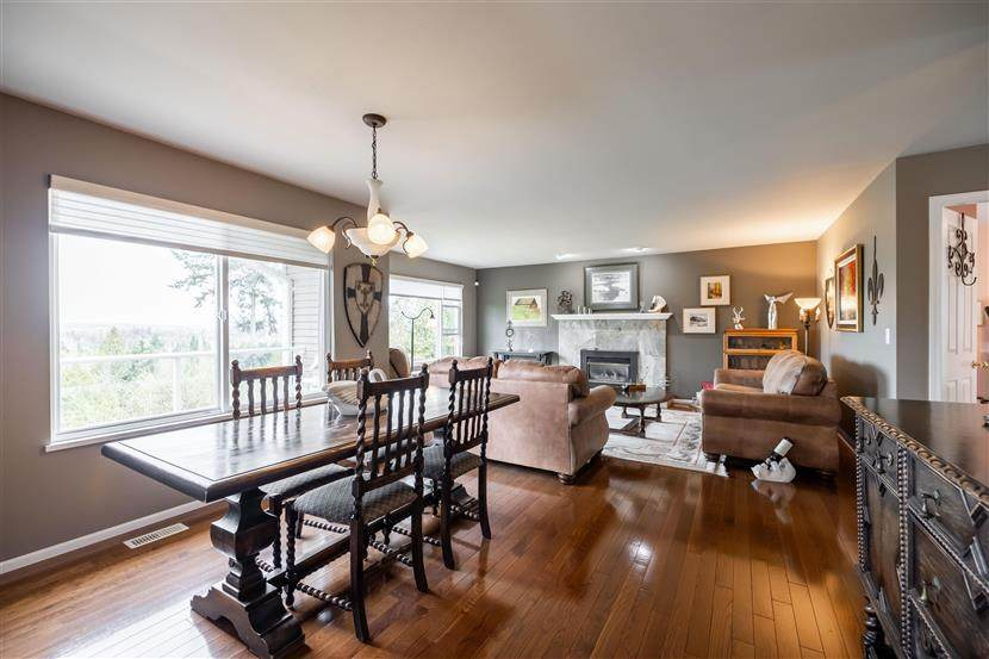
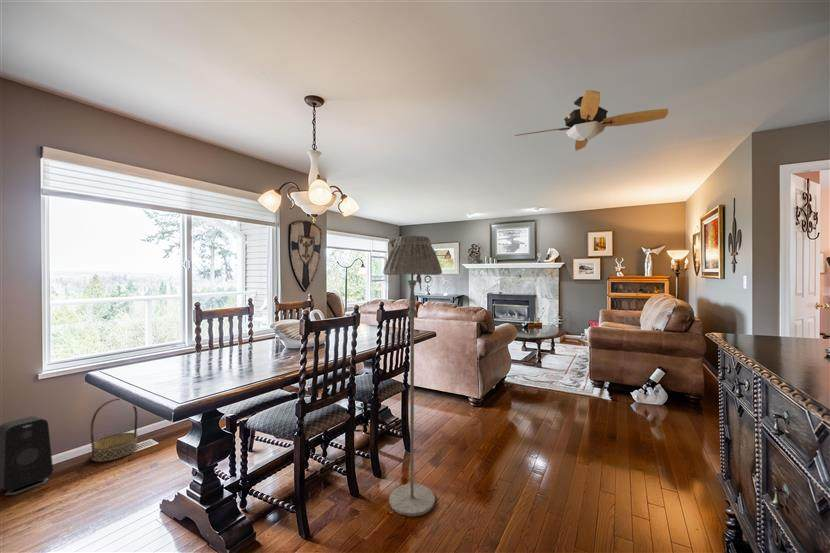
+ floor lamp [382,235,443,517]
+ ceiling fan [513,89,669,152]
+ speaker [0,415,54,496]
+ basket [90,397,138,463]
